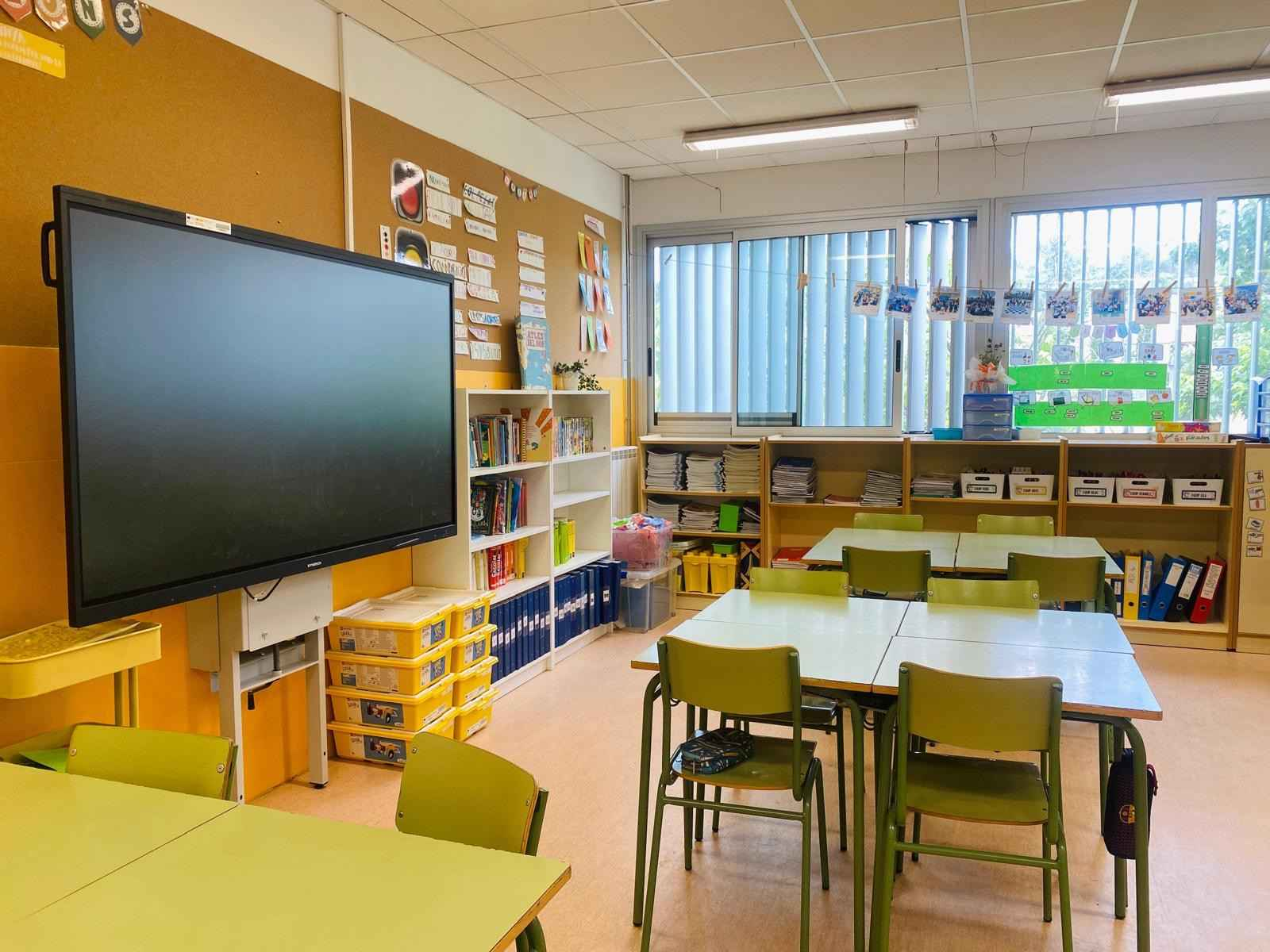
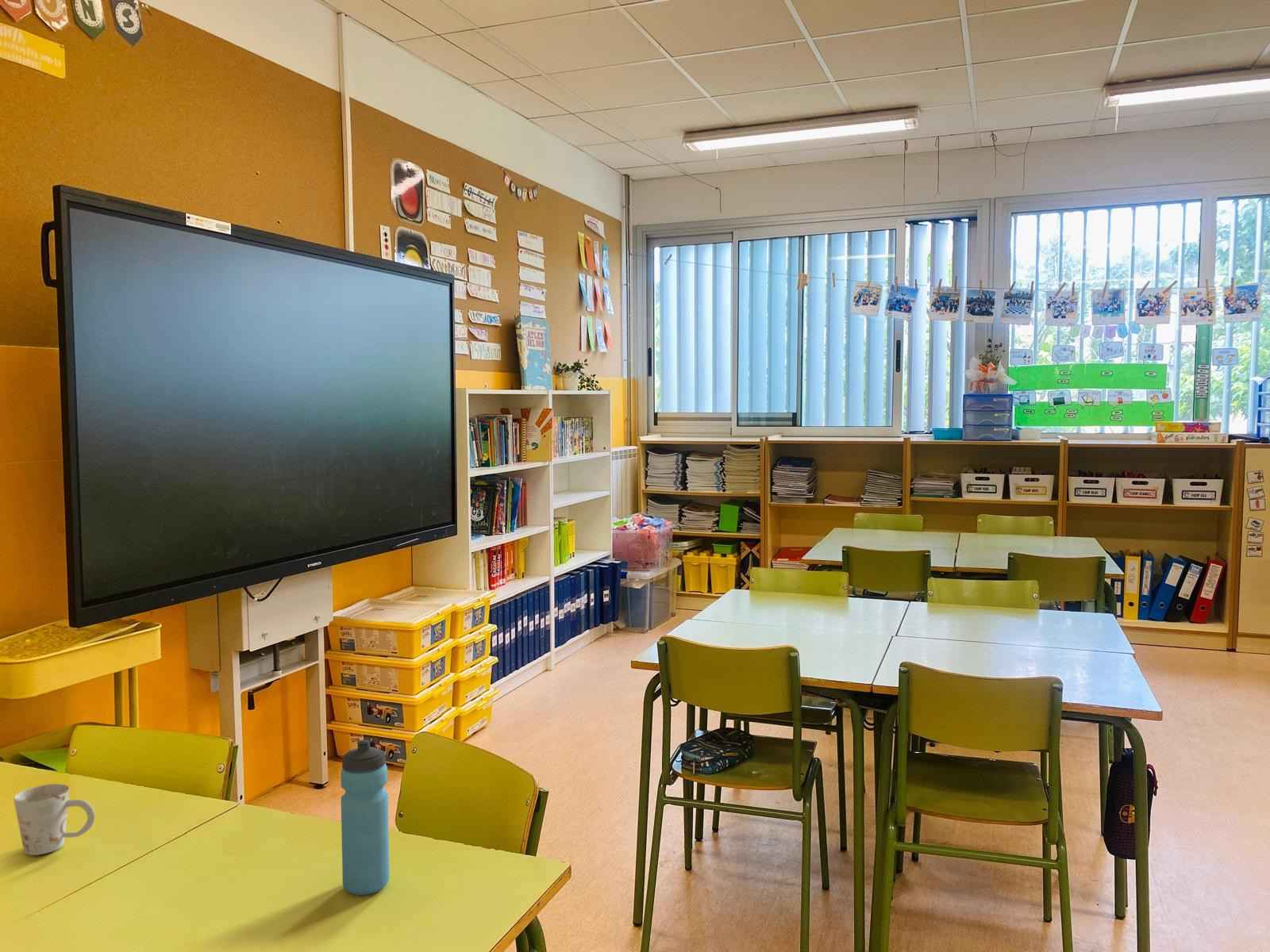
+ mug [13,783,96,856]
+ water bottle [340,739,391,896]
